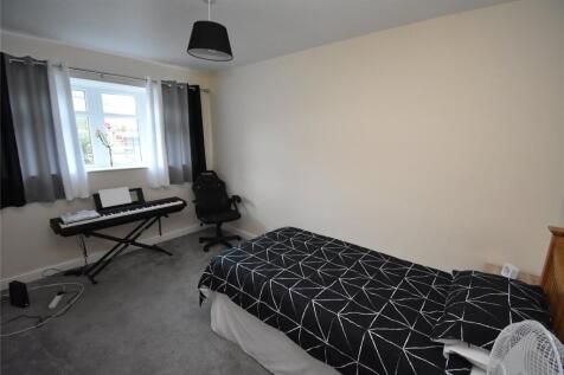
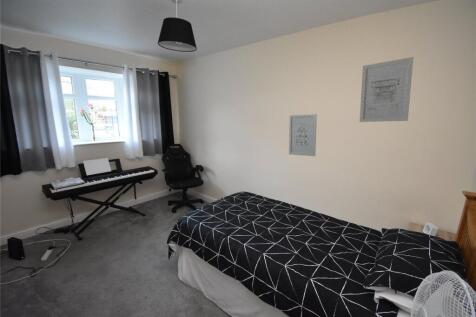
+ wall art [288,113,318,157]
+ wall art [359,56,414,123]
